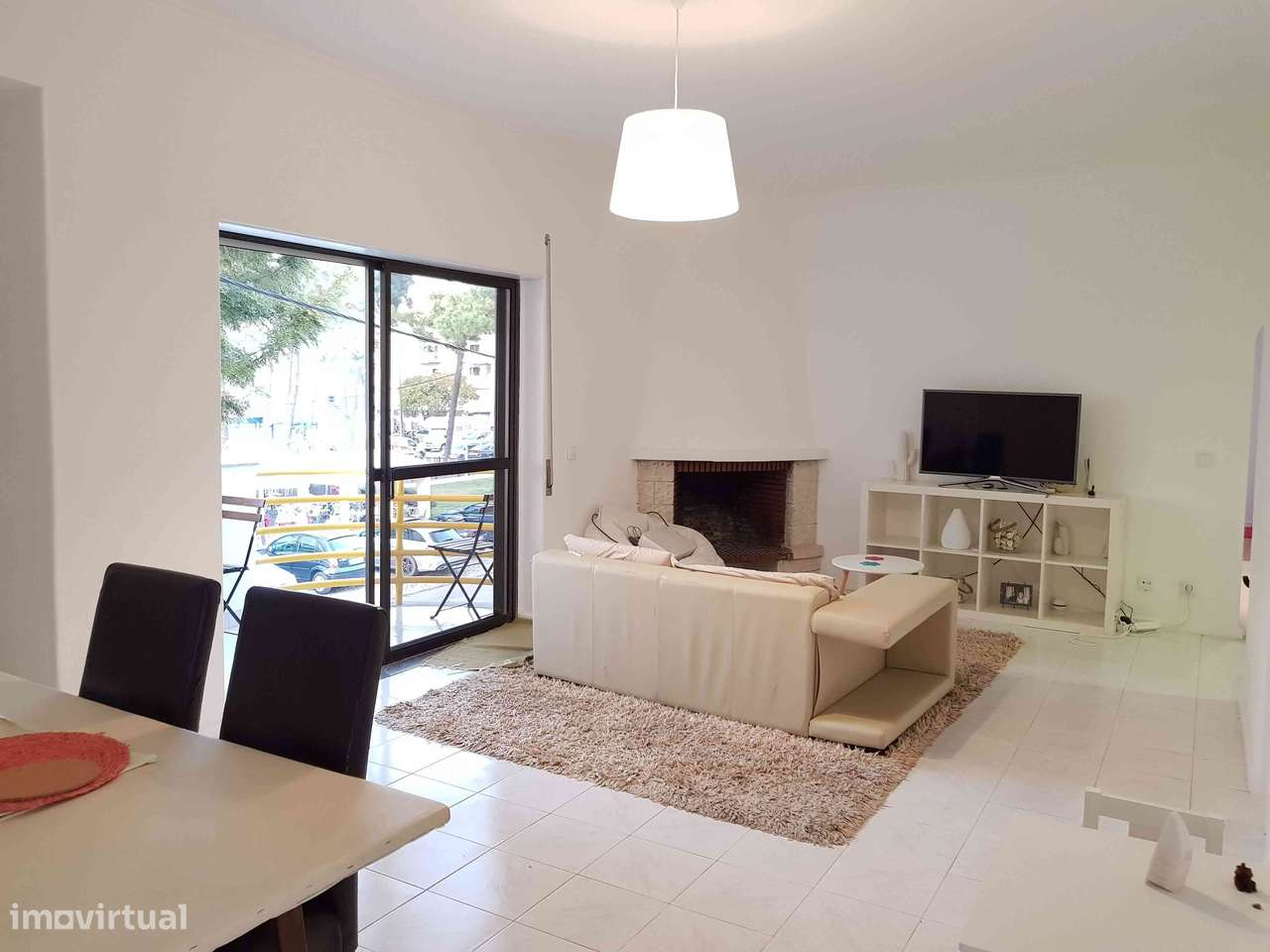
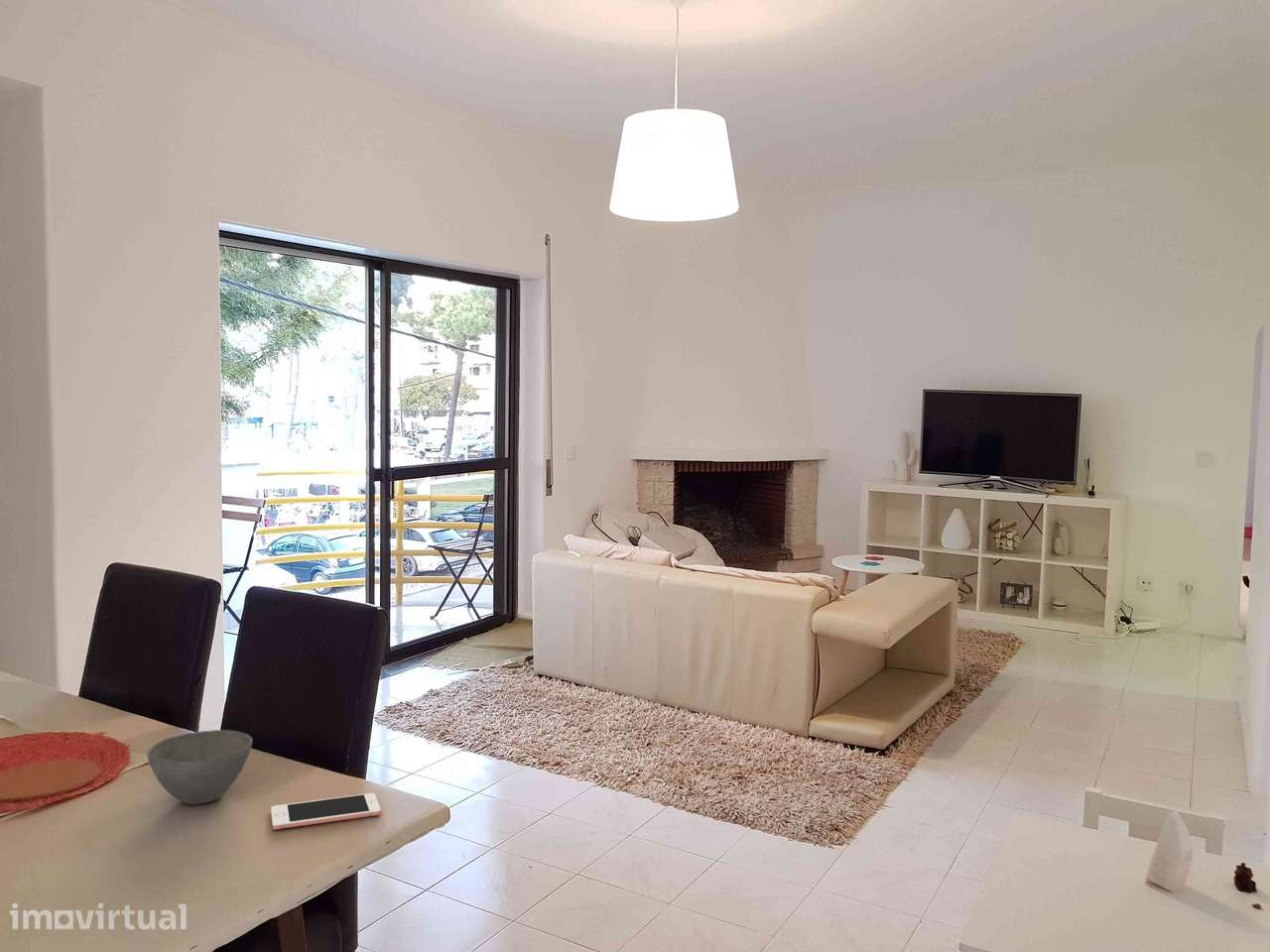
+ bowl [146,729,254,805]
+ cell phone [270,792,382,831]
